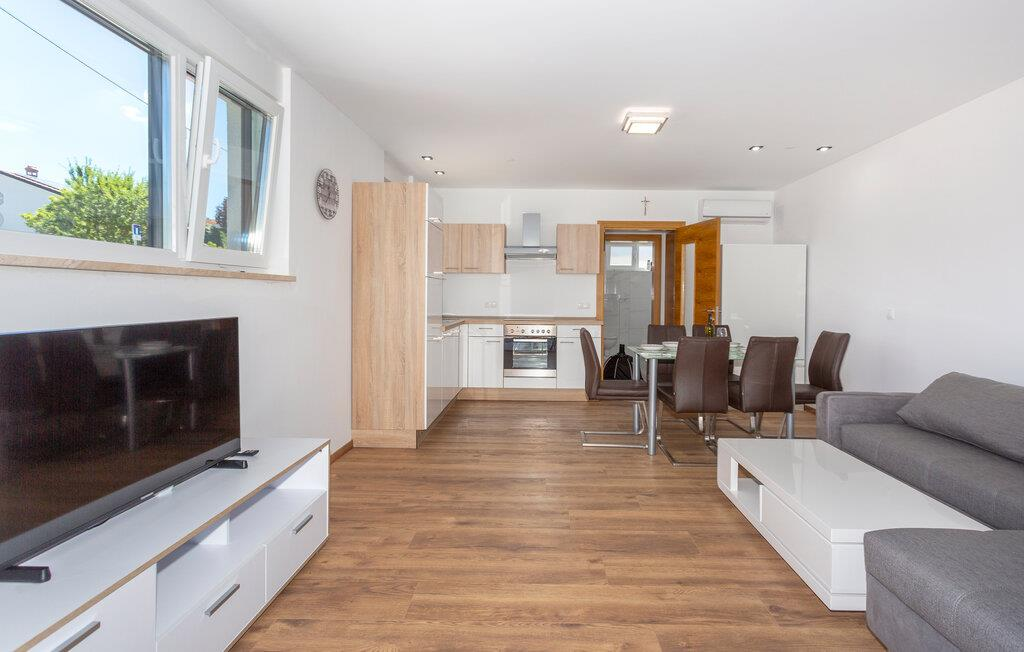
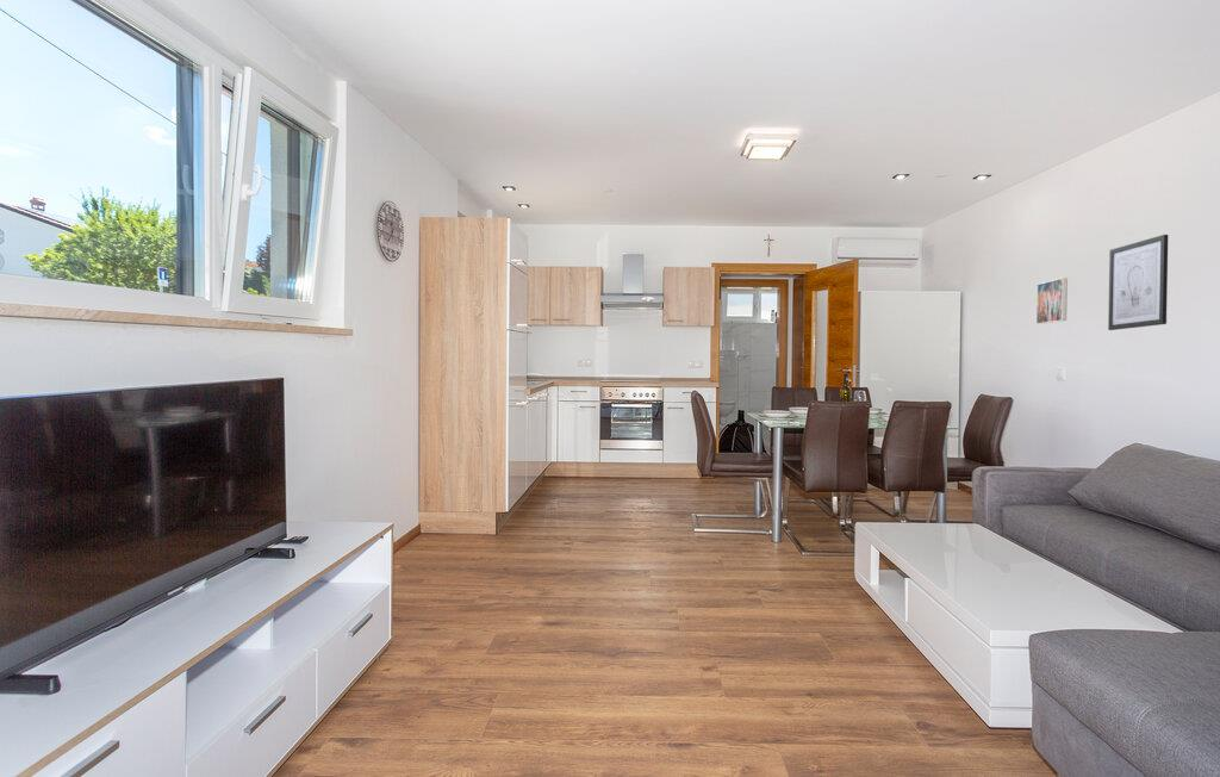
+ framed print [1035,276,1069,325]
+ wall art [1107,234,1169,331]
